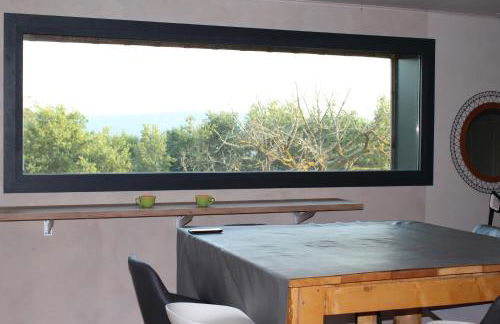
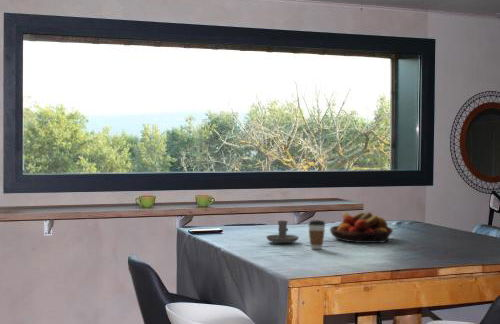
+ candle holder [265,220,300,244]
+ fruit bowl [329,211,394,244]
+ coffee cup [307,219,326,250]
